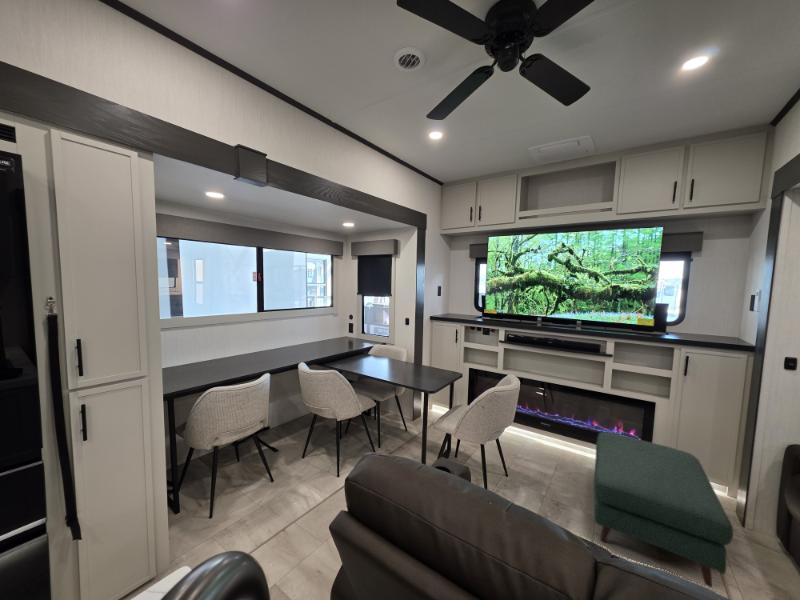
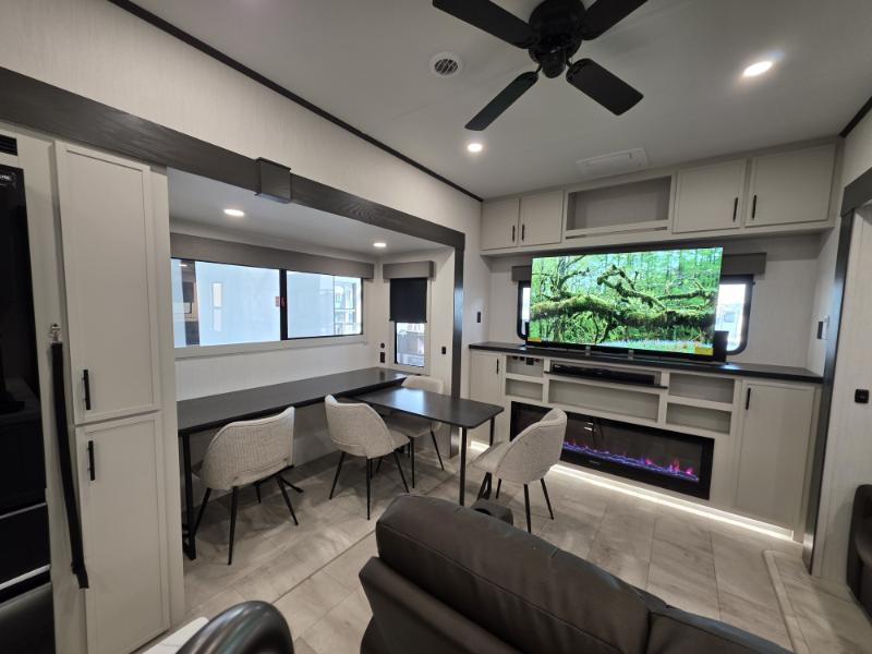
- ottoman [592,431,734,589]
